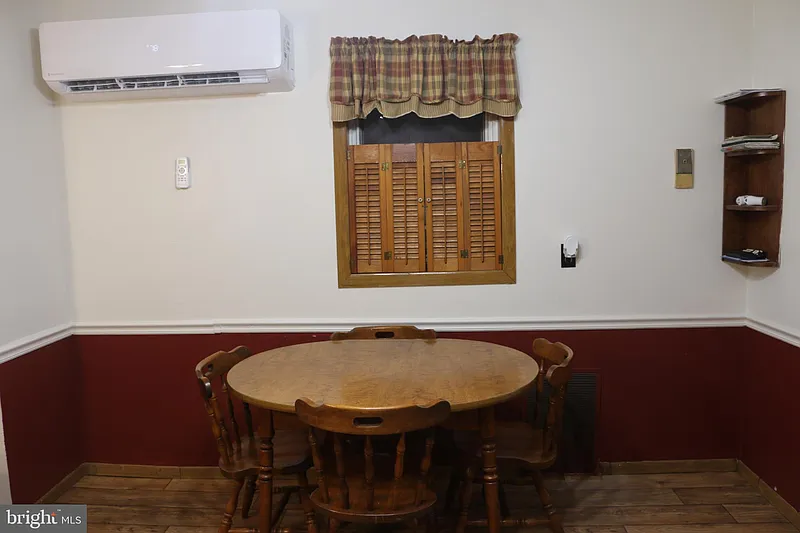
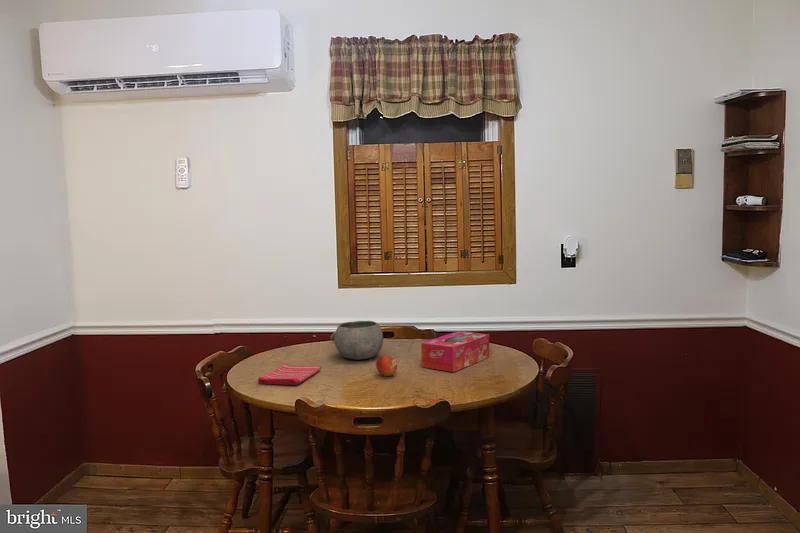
+ dish towel [257,363,322,386]
+ bowl [333,320,384,361]
+ tissue box [420,330,490,373]
+ fruit [375,355,398,377]
